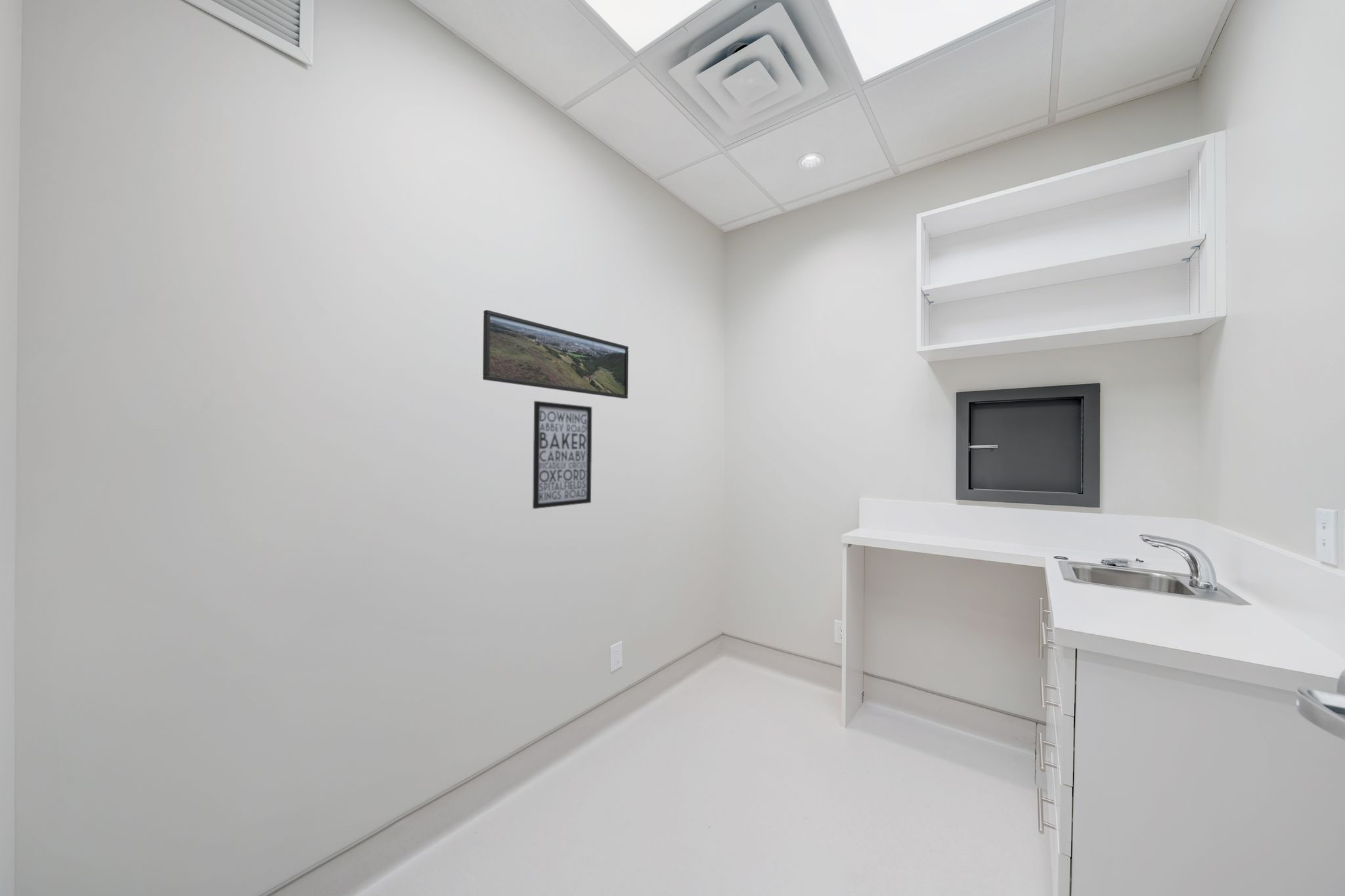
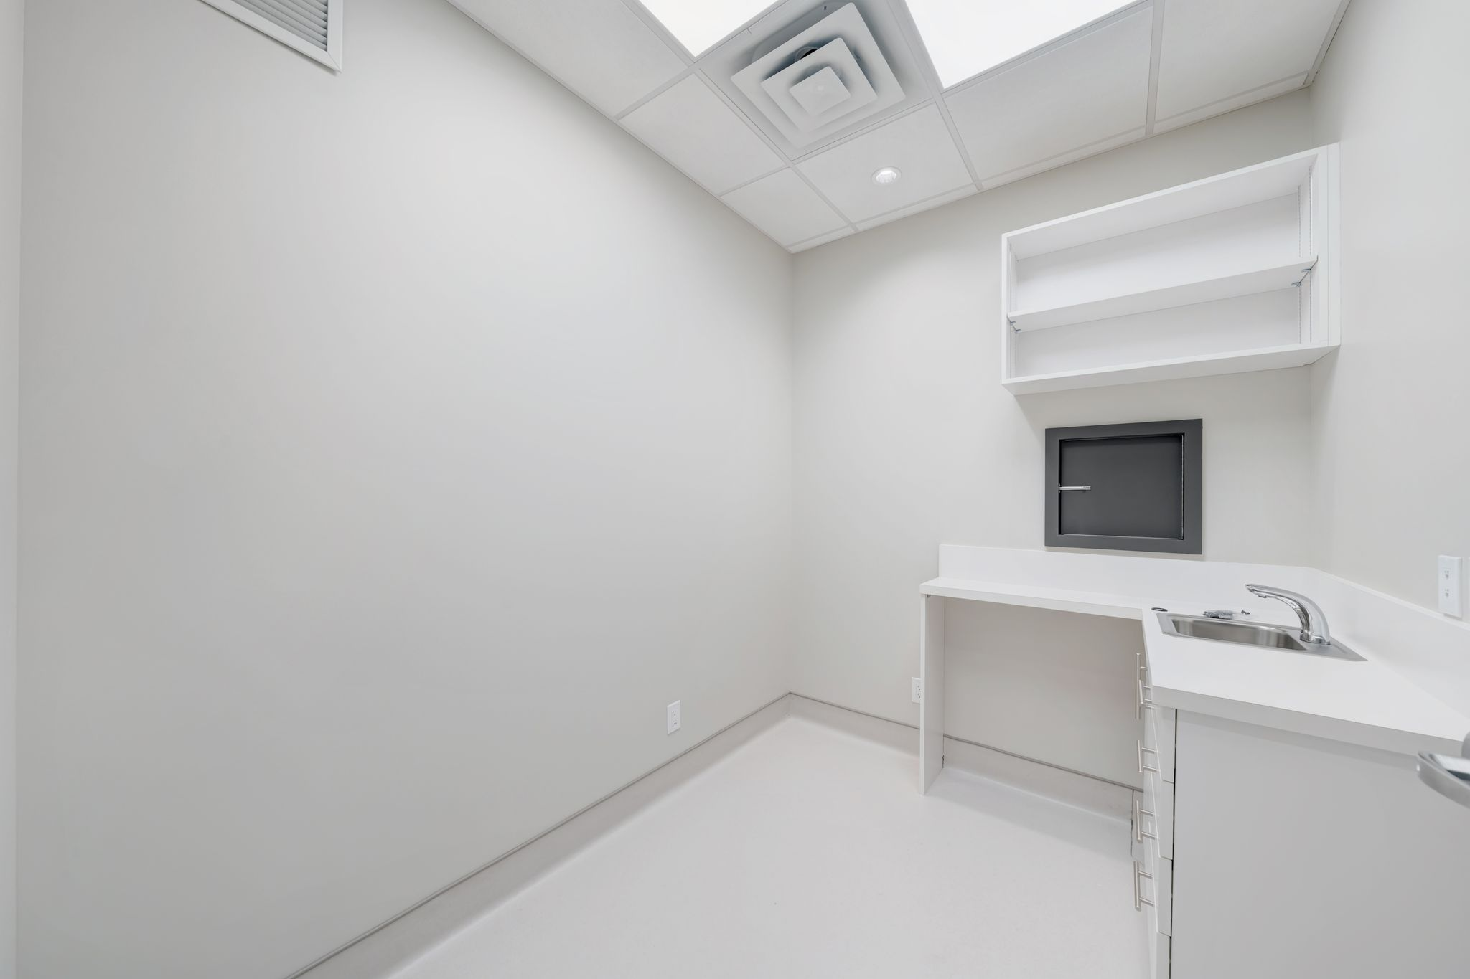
- wall art [532,400,592,509]
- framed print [482,309,629,399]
